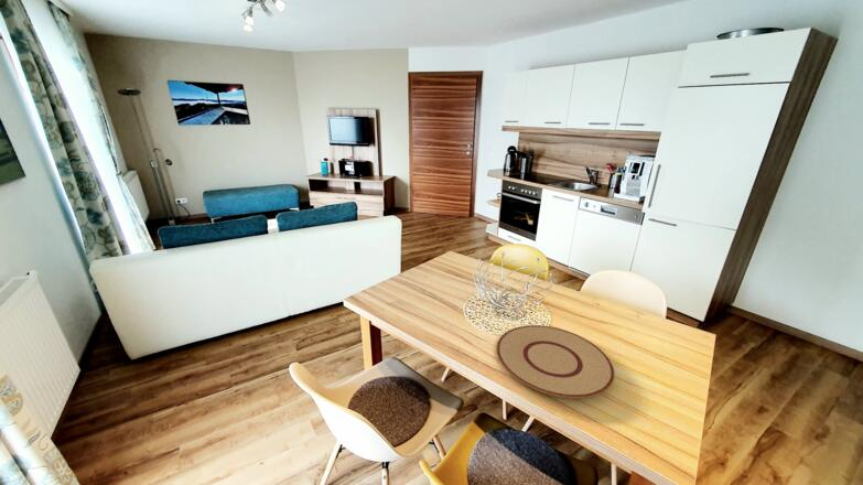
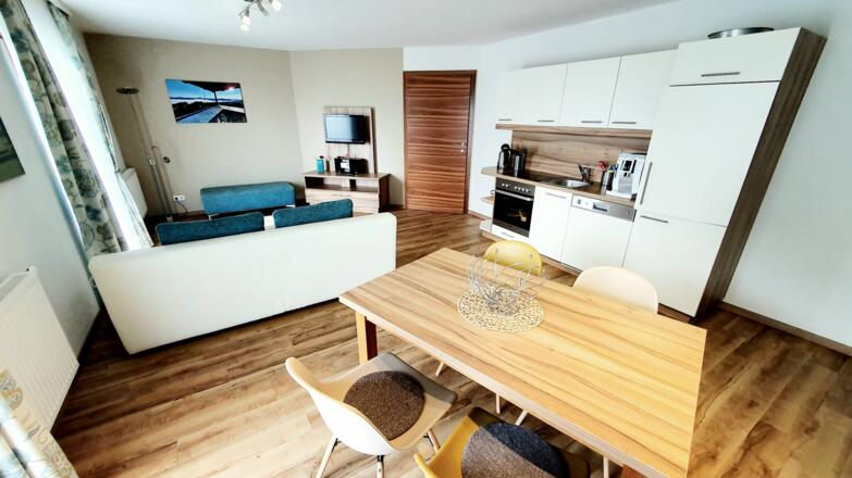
- plate [496,324,616,399]
